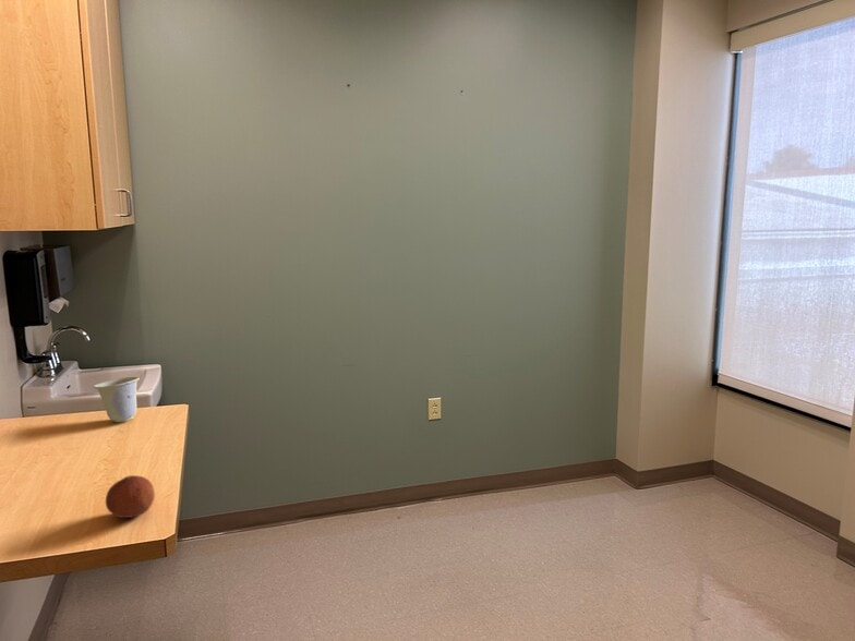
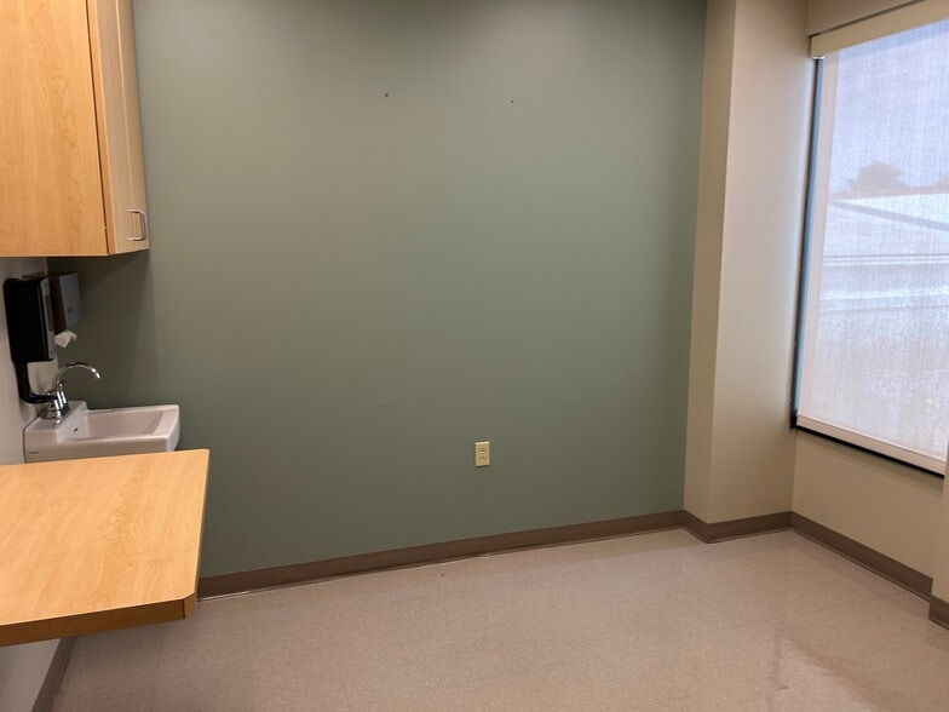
- fruit [105,474,156,519]
- cup [93,376,141,423]
